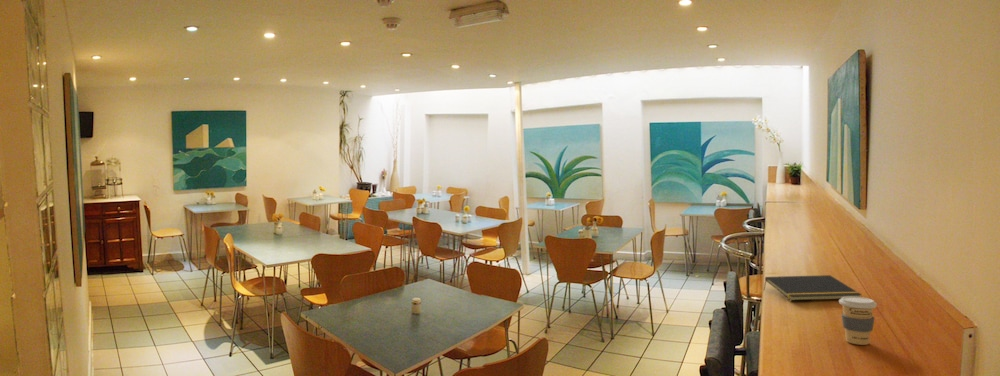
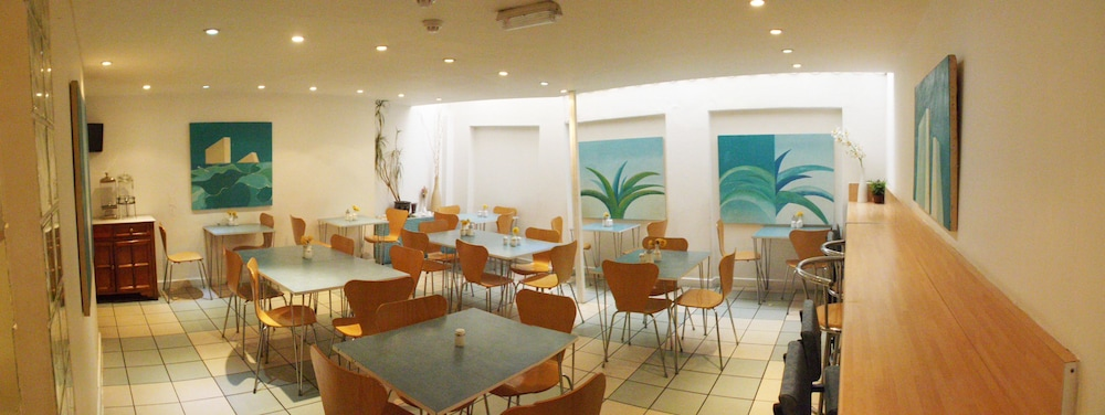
- notepad [763,274,862,302]
- coffee cup [838,296,878,346]
